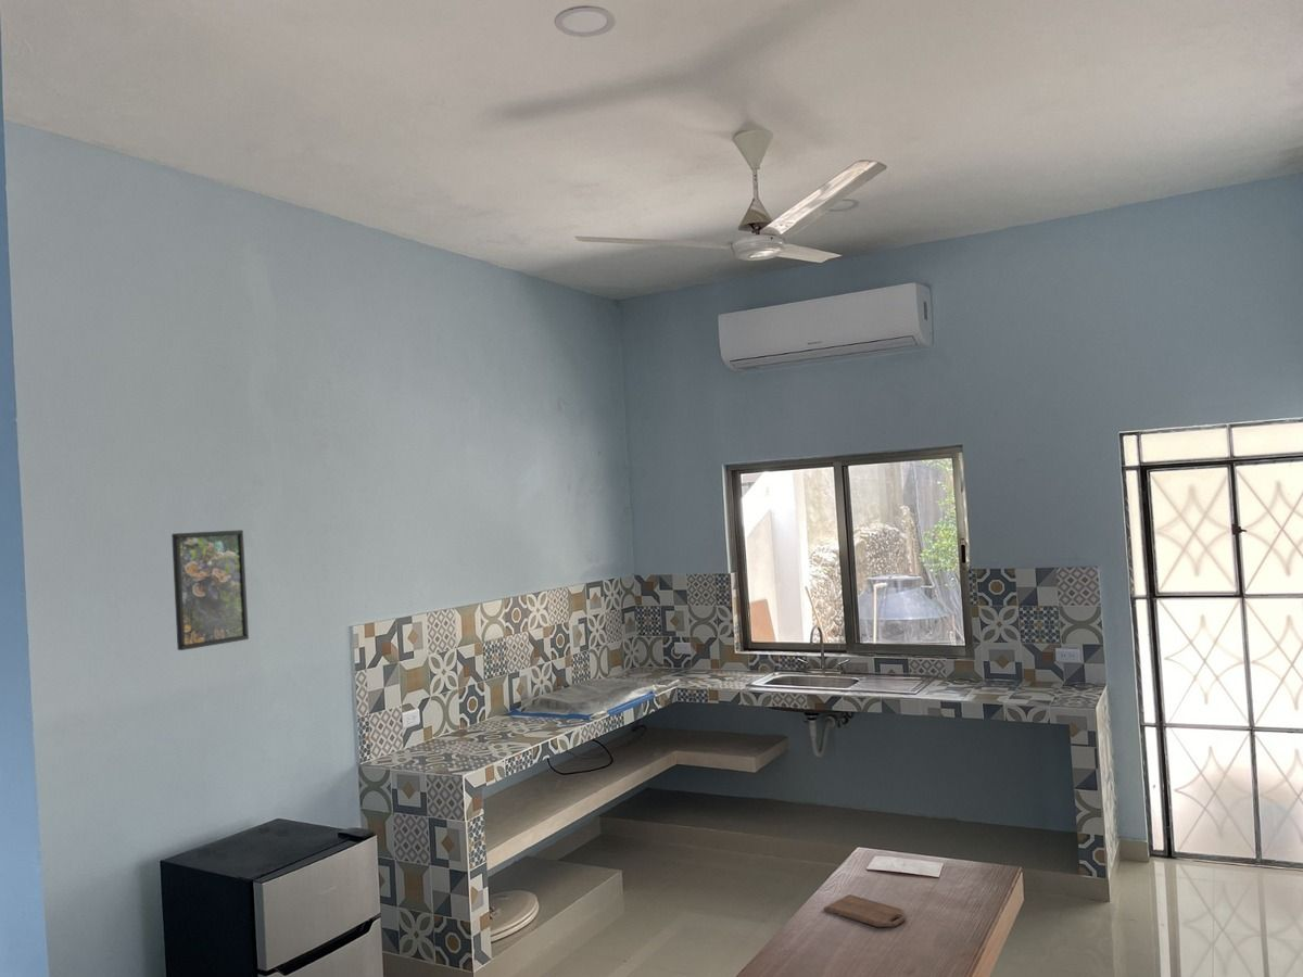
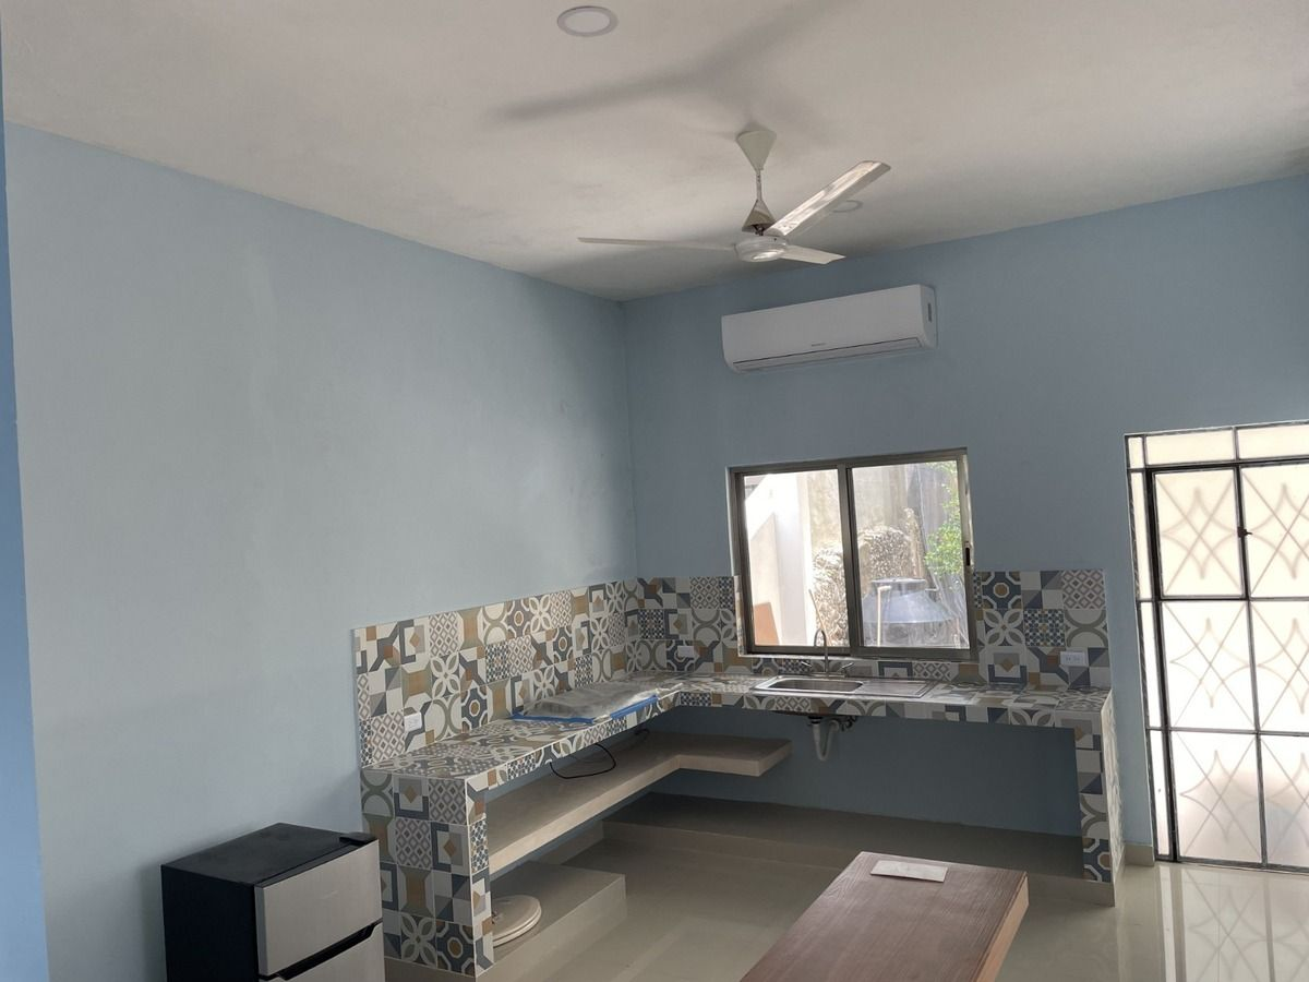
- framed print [170,529,250,651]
- cutting board [823,893,908,928]
